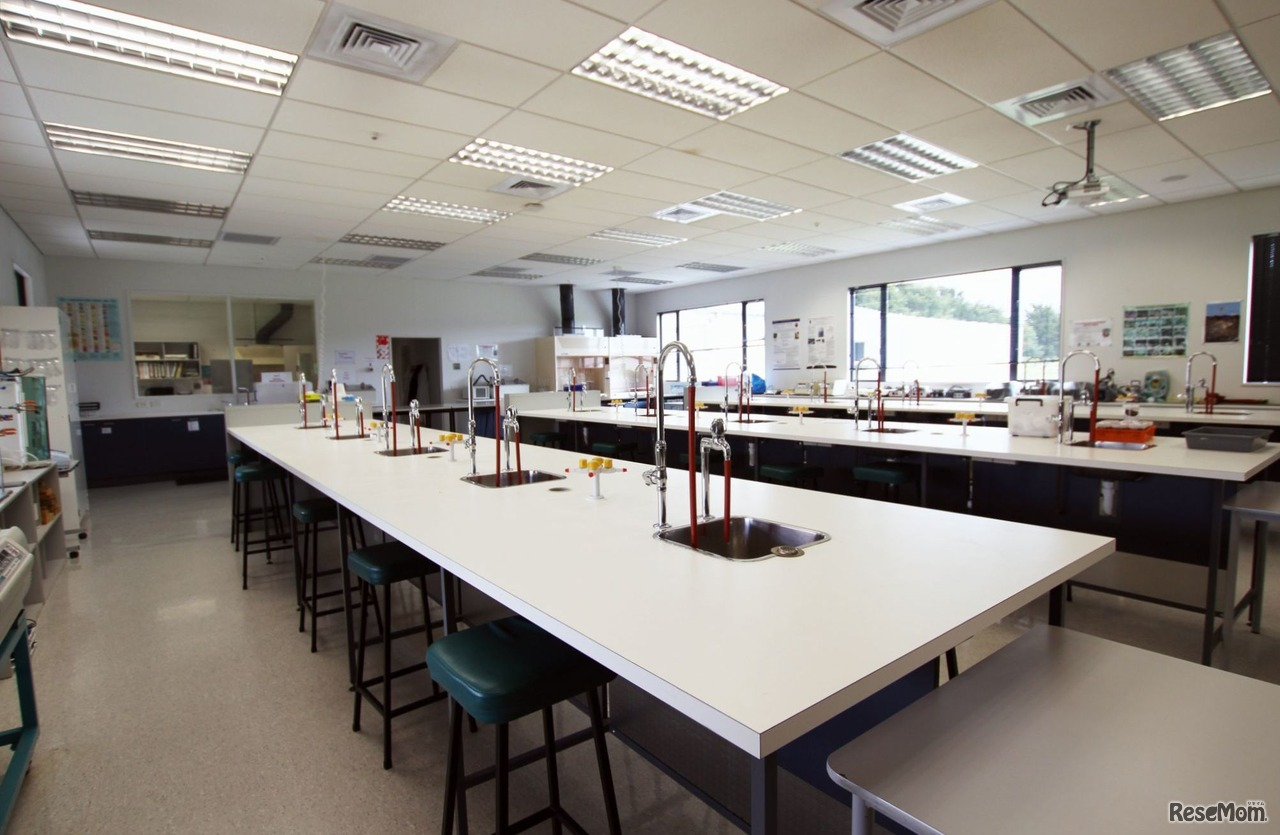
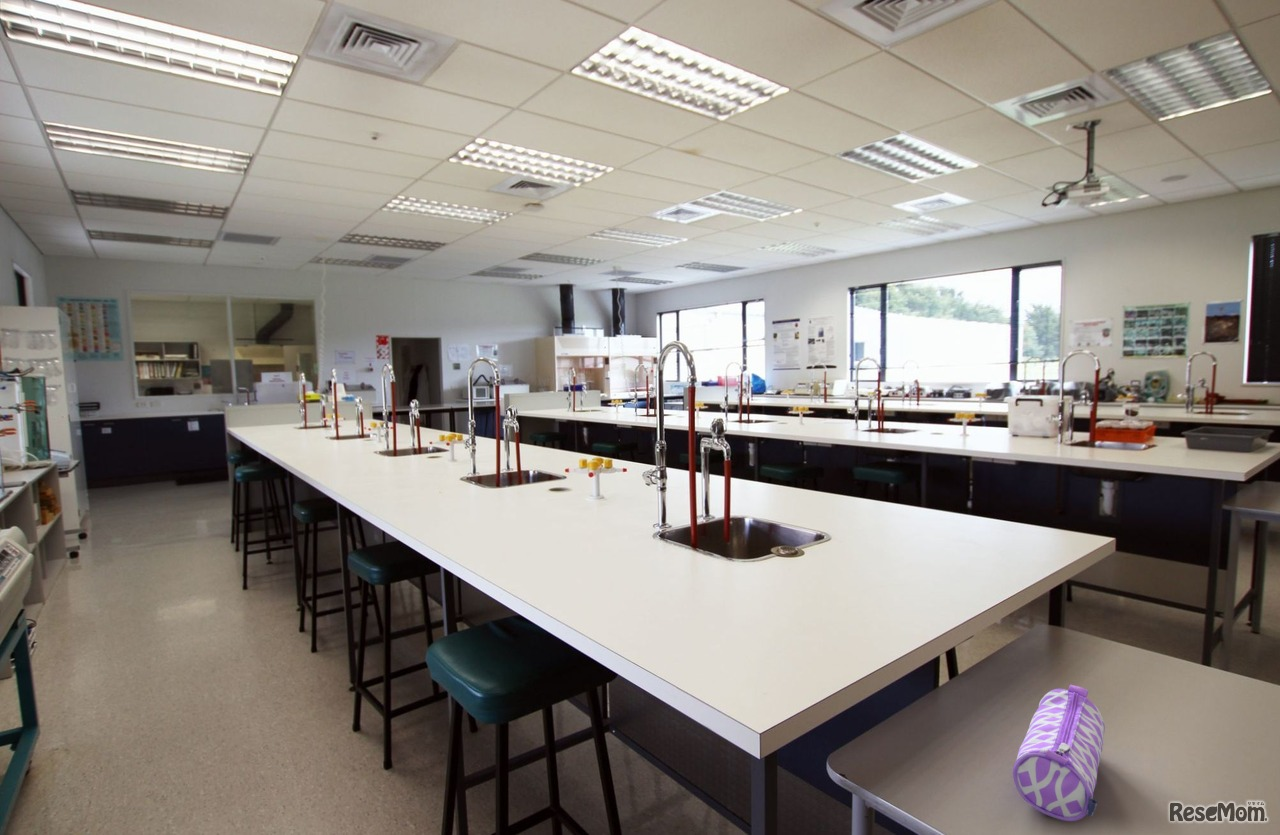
+ pencil case [1012,684,1106,822]
